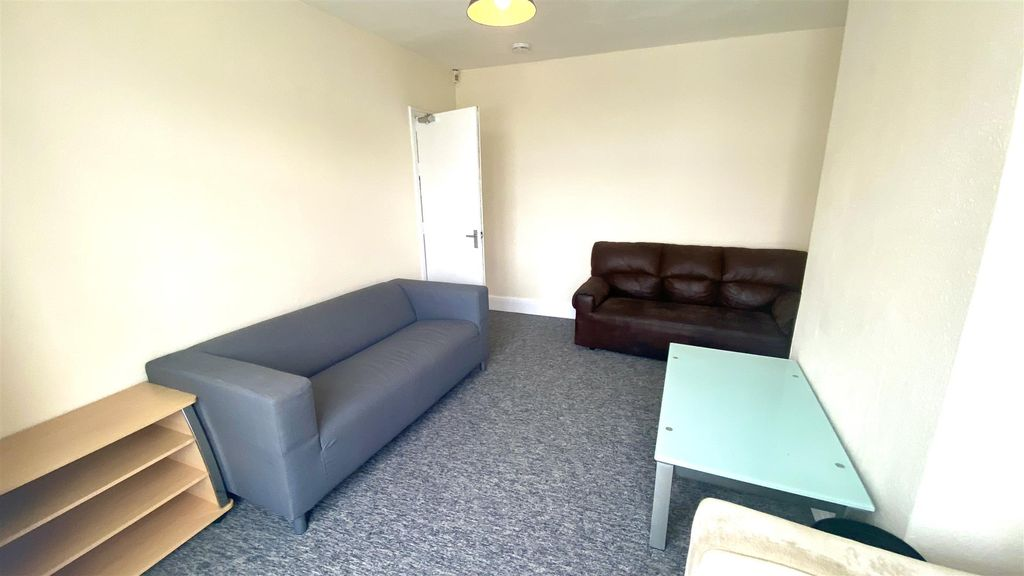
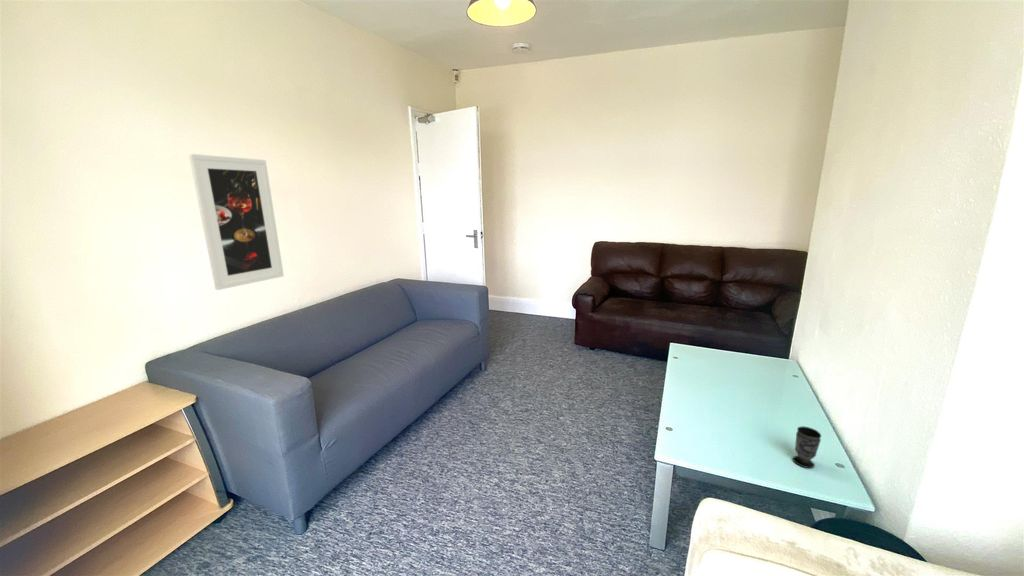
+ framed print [188,153,285,291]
+ cup [792,425,822,469]
